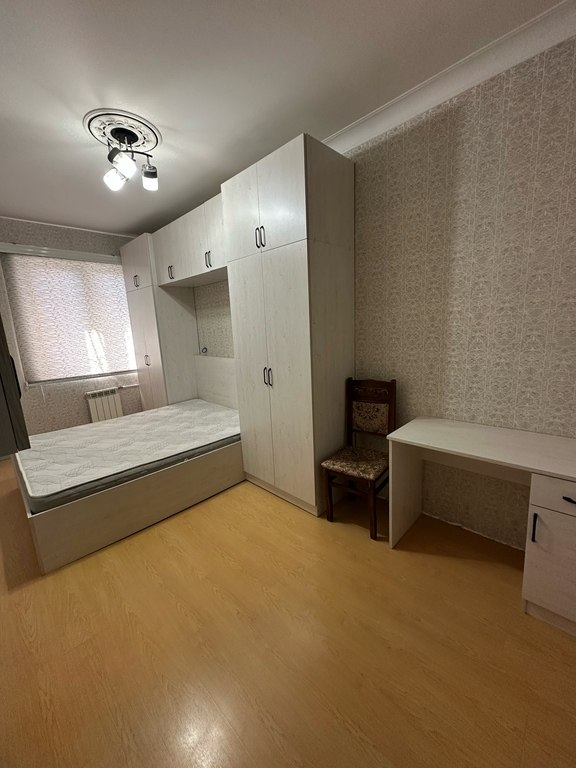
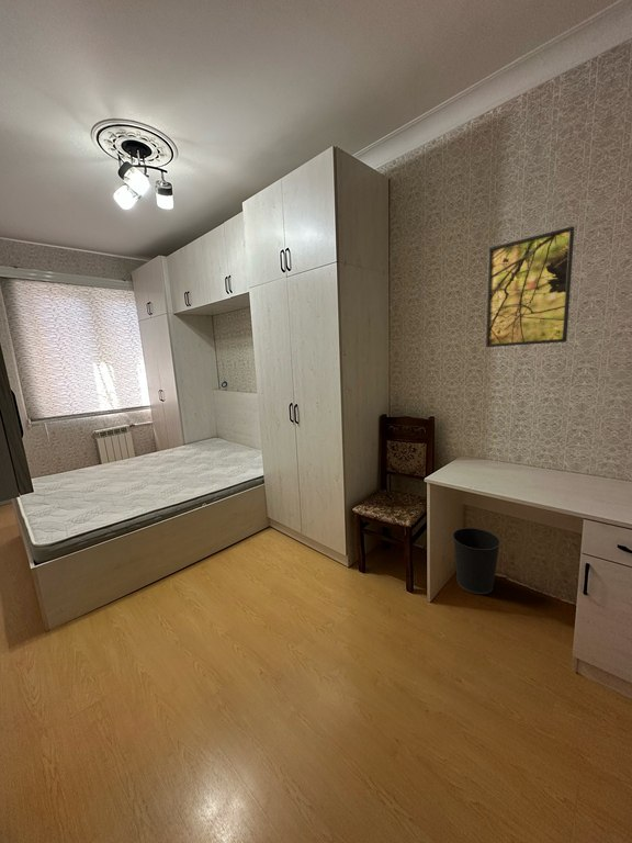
+ wastebasket [451,527,501,595]
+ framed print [485,225,576,348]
